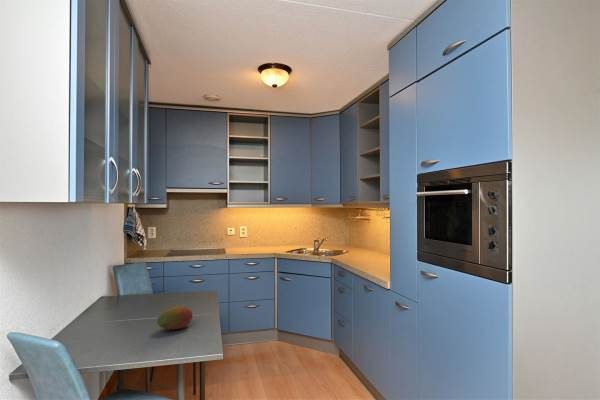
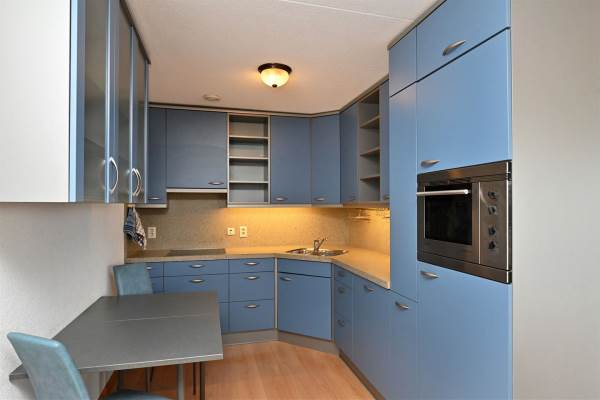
- fruit [156,305,193,330]
